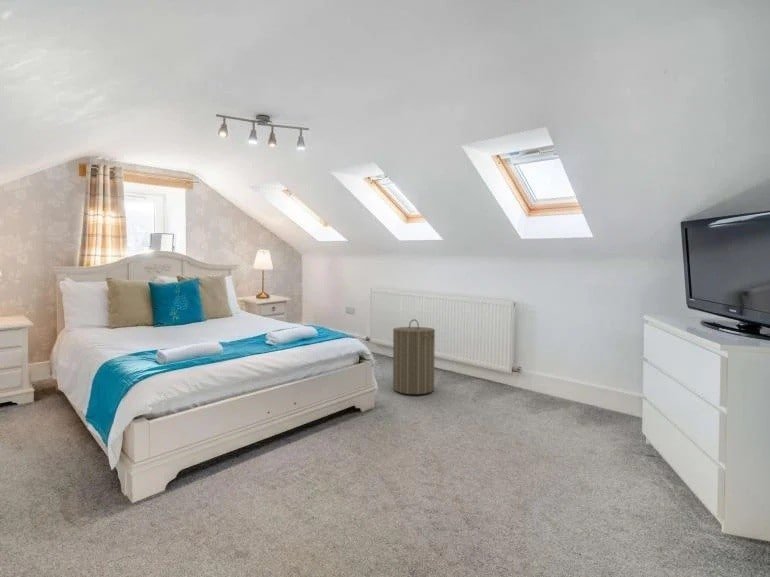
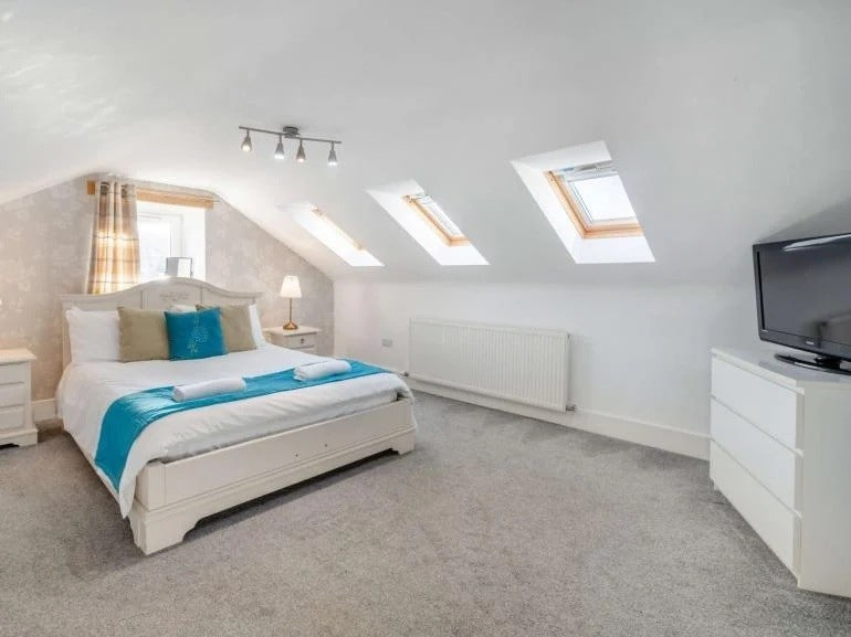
- laundry hamper [392,318,436,395]
